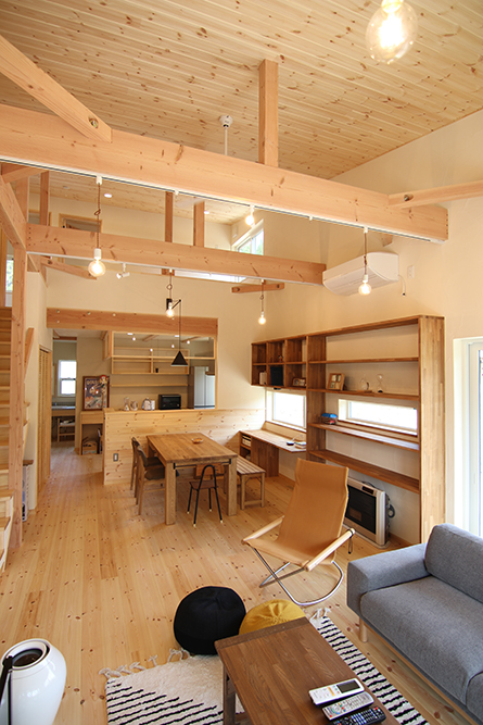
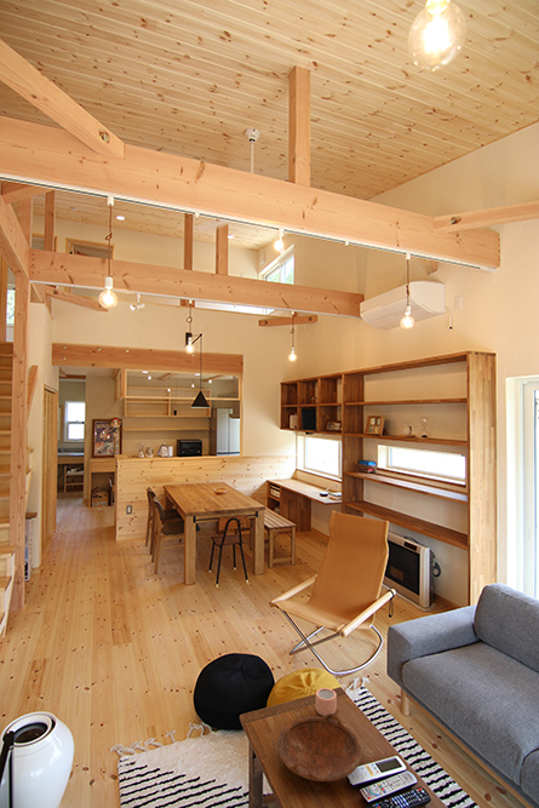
+ mug [315,687,338,717]
+ bowl [276,714,363,783]
